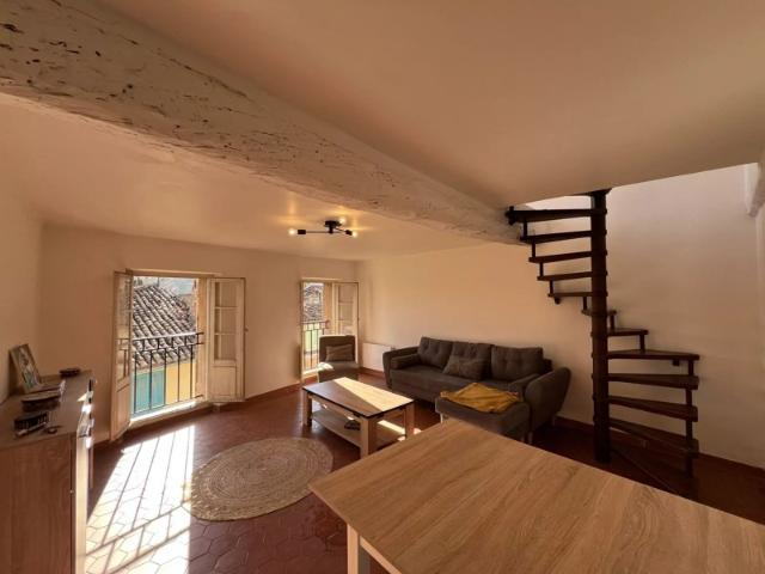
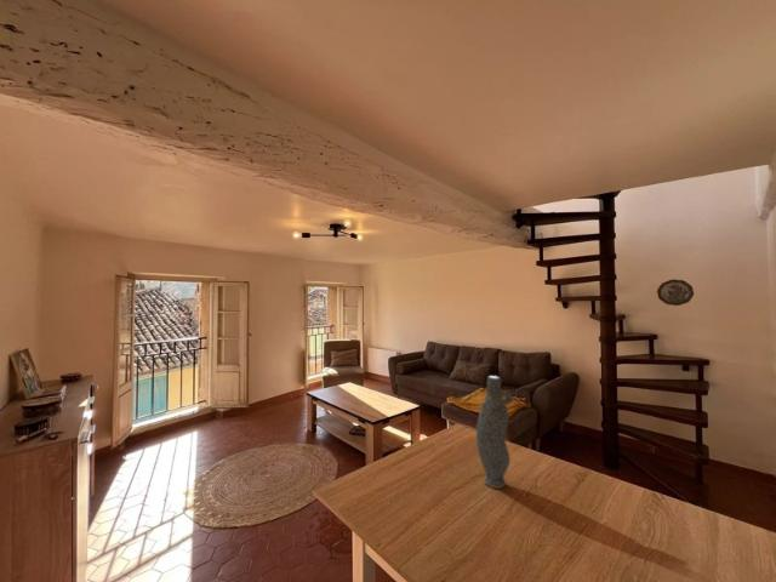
+ vase [475,375,514,490]
+ decorative plate [656,278,695,307]
